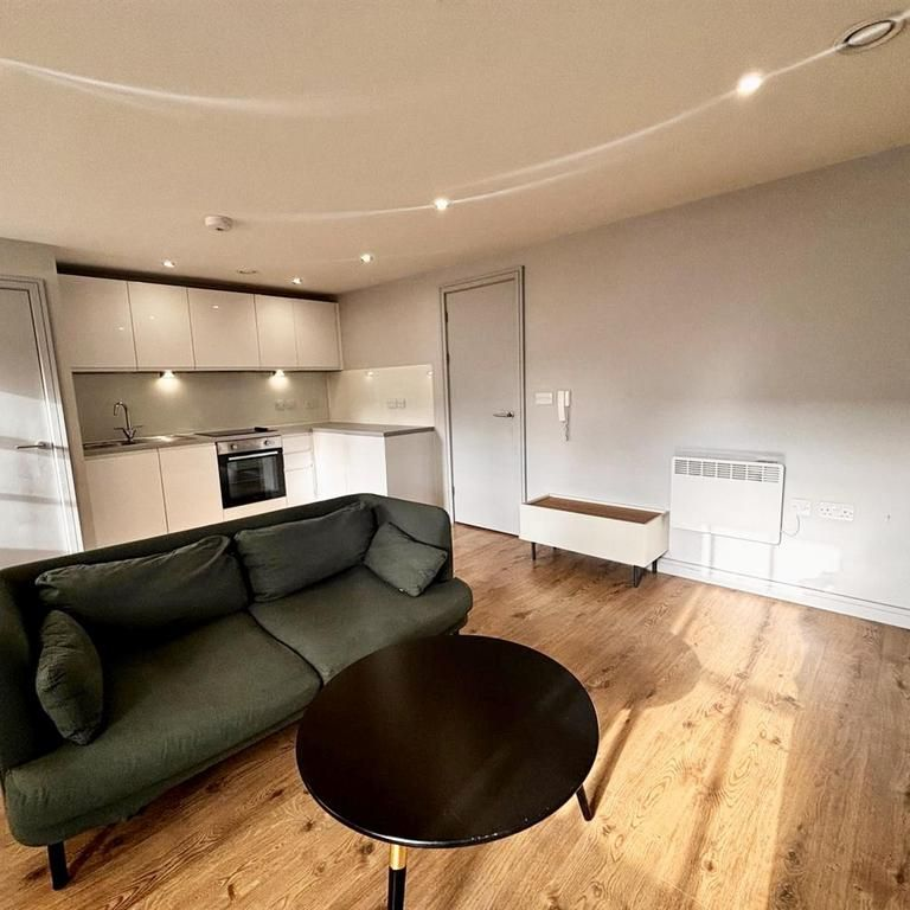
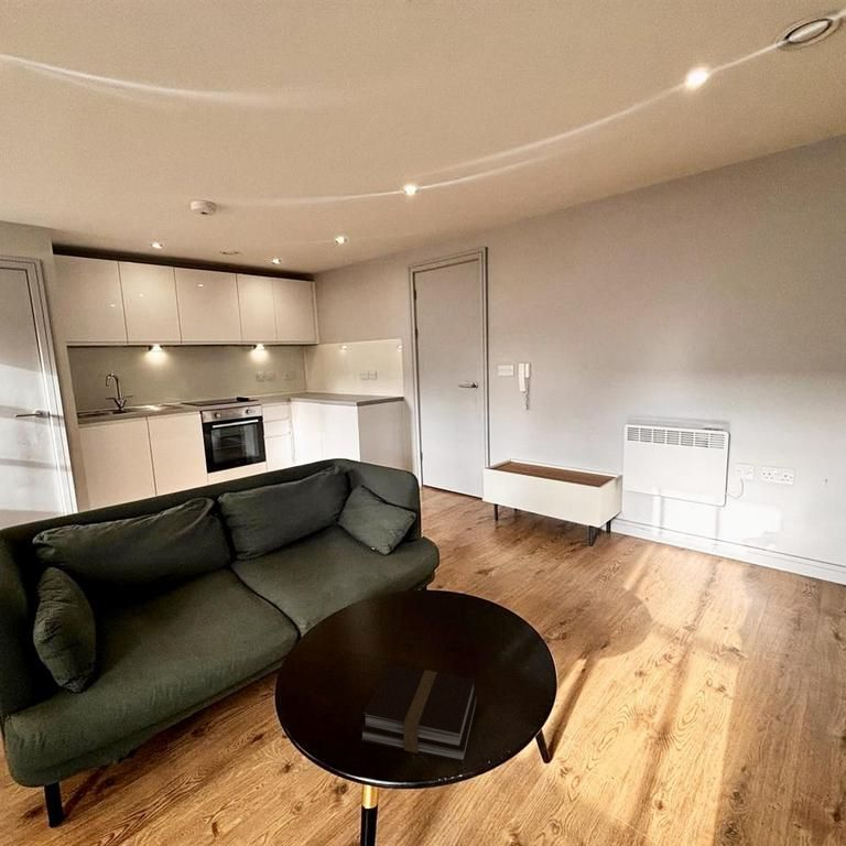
+ book [359,664,479,763]
